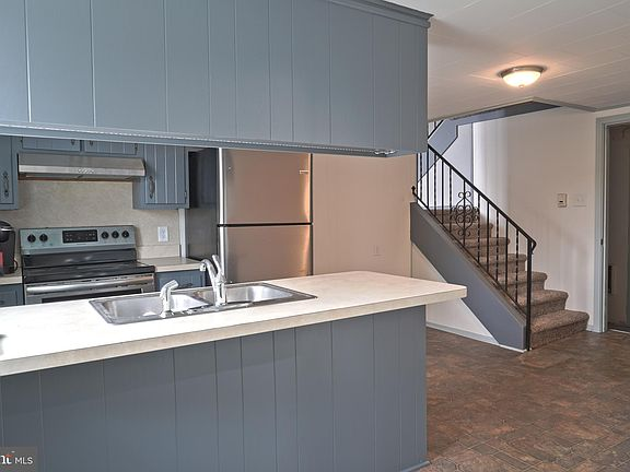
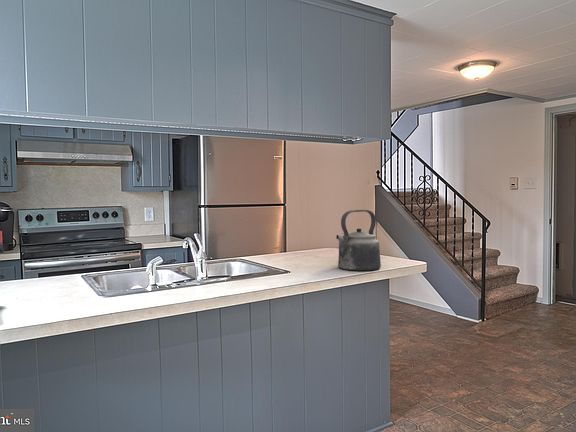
+ kettle [335,209,382,272]
